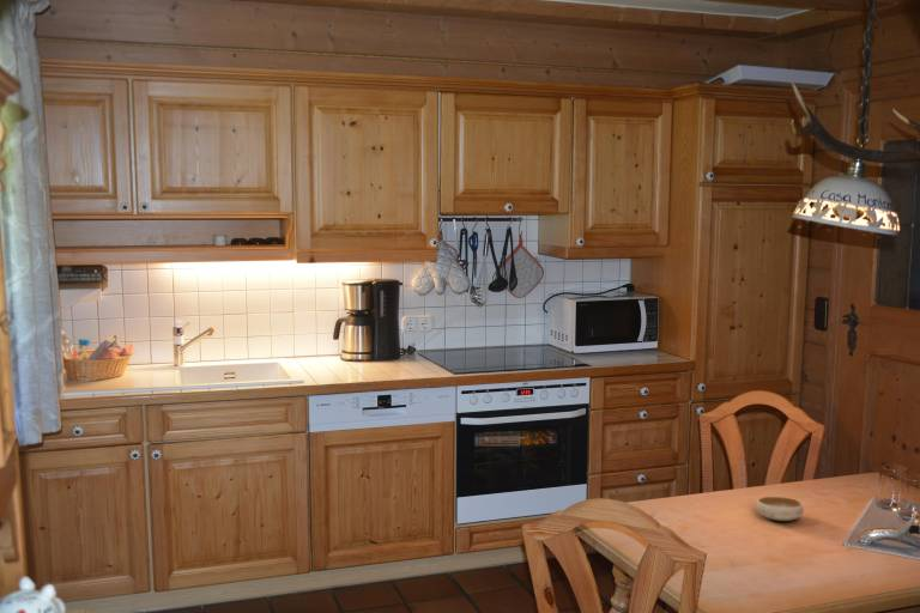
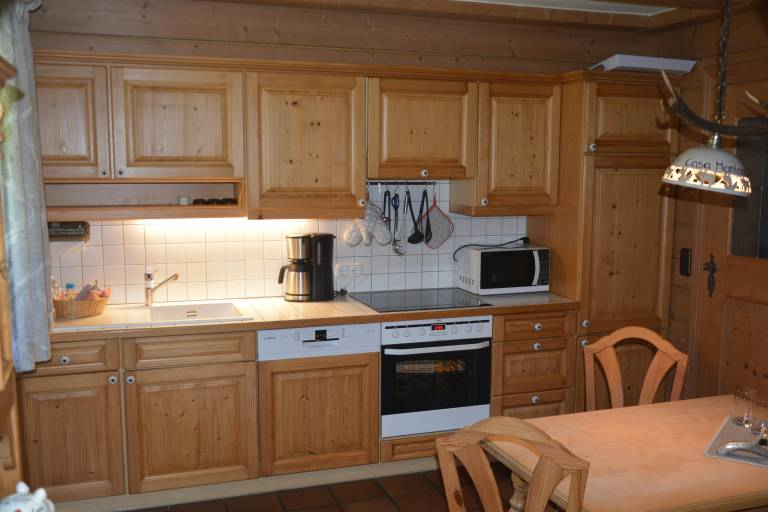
- bowl [755,496,805,522]
